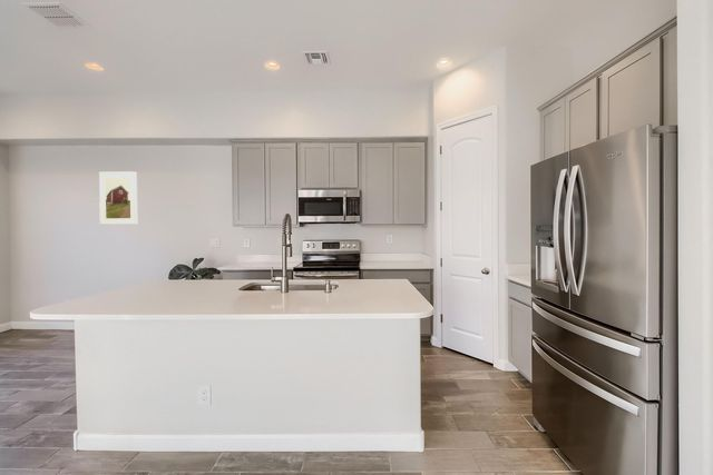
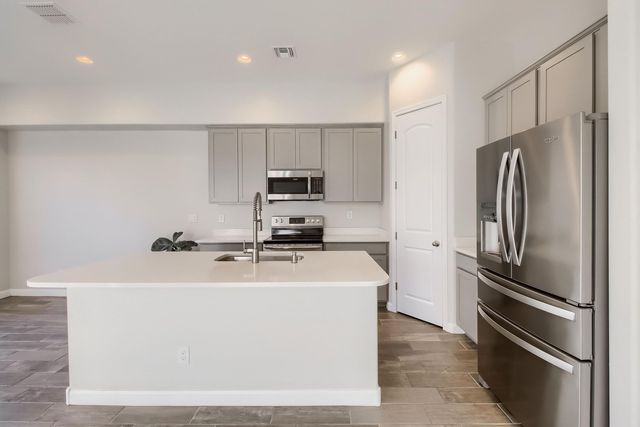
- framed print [98,170,138,226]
